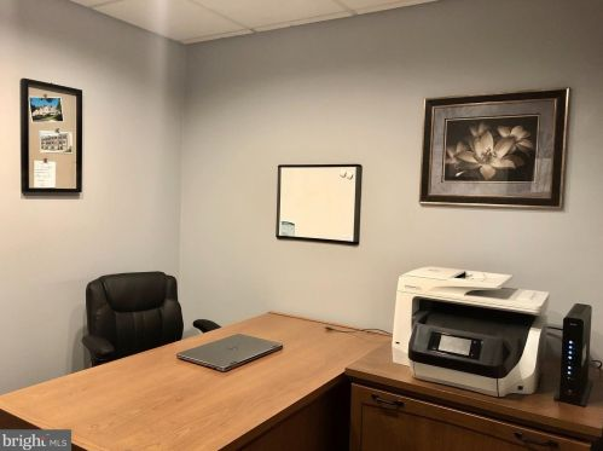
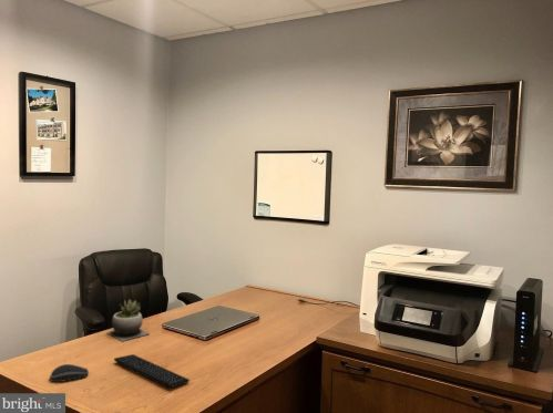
+ succulent plant [105,298,150,342]
+ computer mouse [49,363,90,383]
+ keyboard [113,353,191,389]
